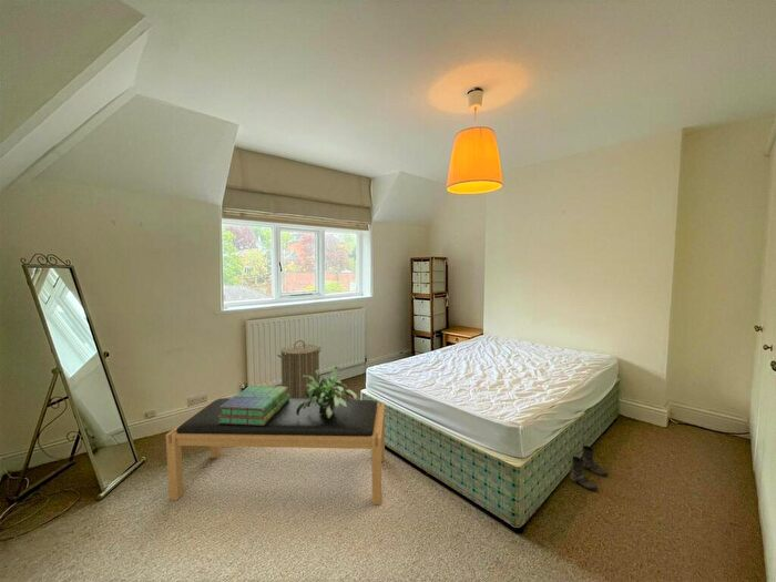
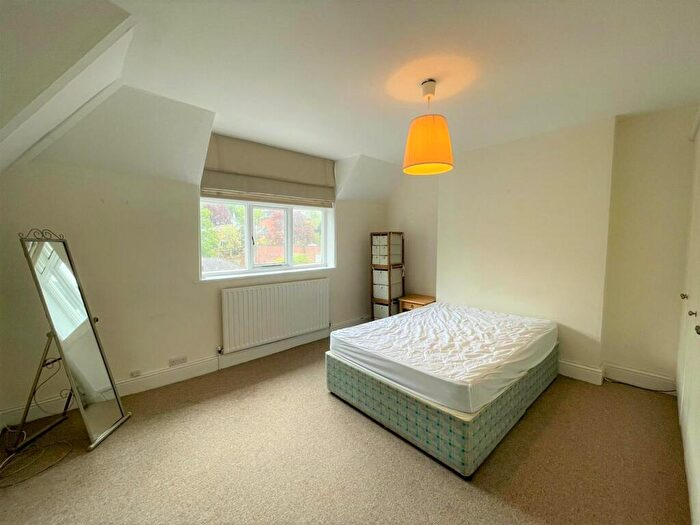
- stack of books [218,385,290,426]
- bench [165,397,386,506]
- potted plant [297,366,358,418]
- boots [569,445,609,491]
- laundry hamper [276,339,321,399]
